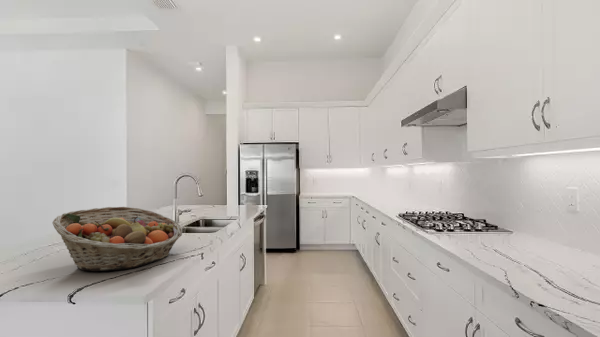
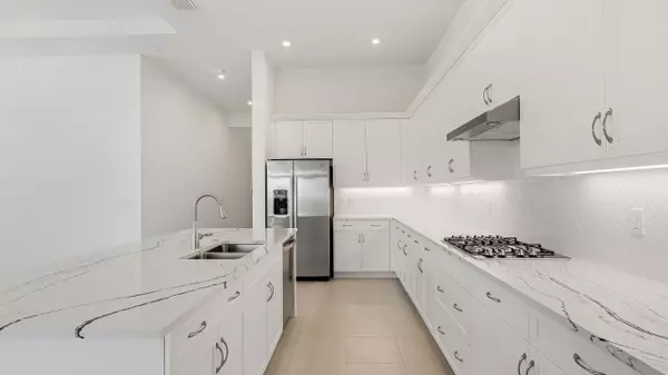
- fruit basket [52,206,183,272]
